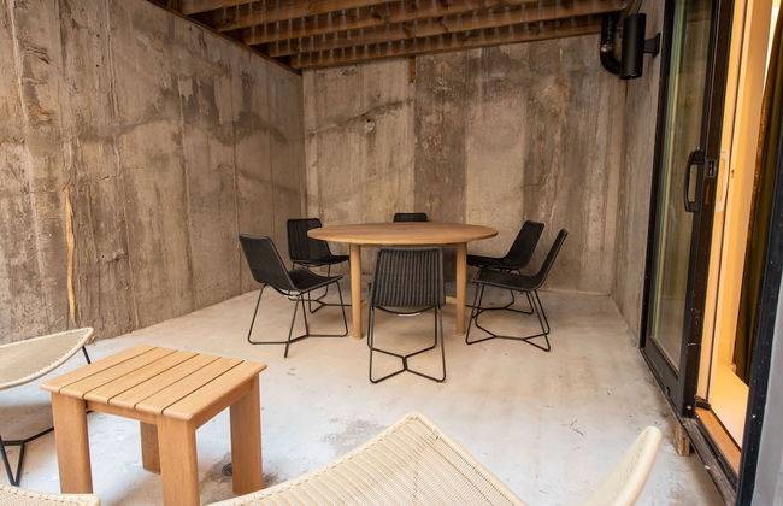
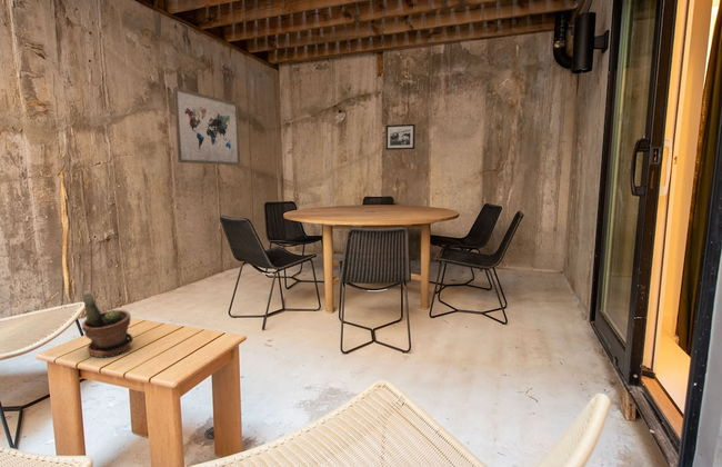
+ potted plant [81,290,133,359]
+ wall art [172,86,241,166]
+ picture frame [385,123,417,151]
